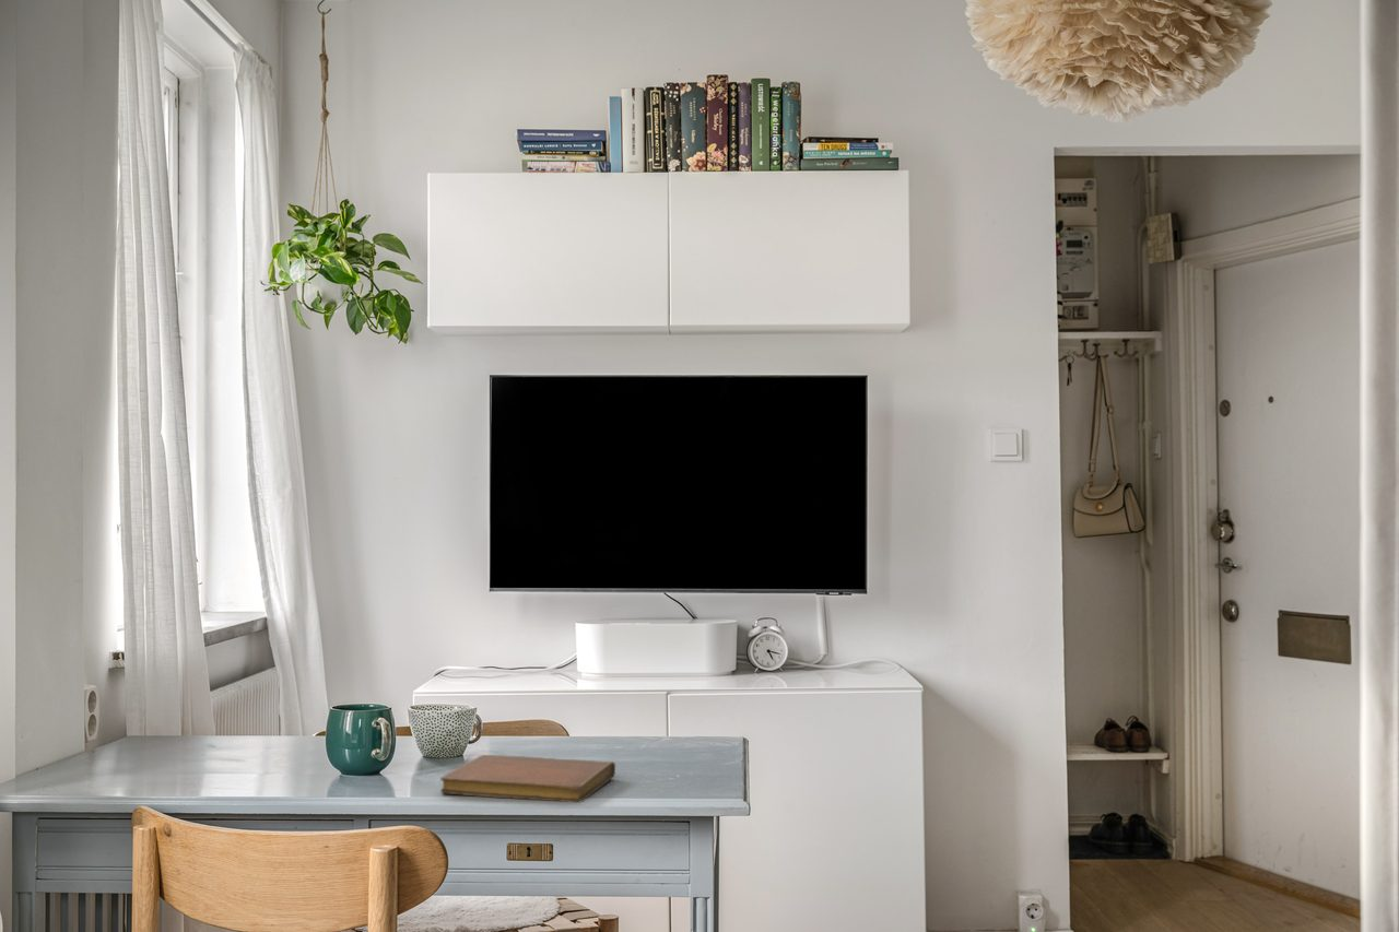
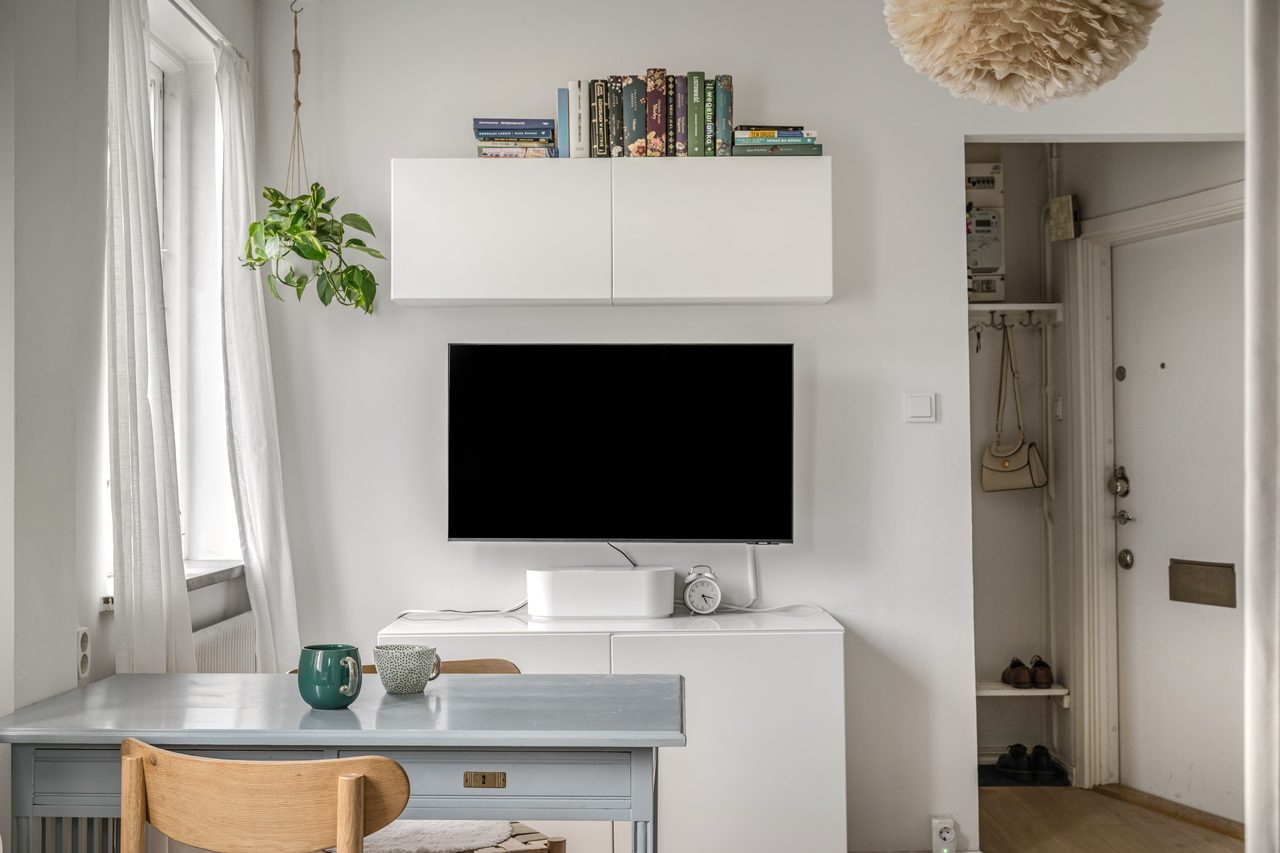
- notebook [439,754,616,803]
